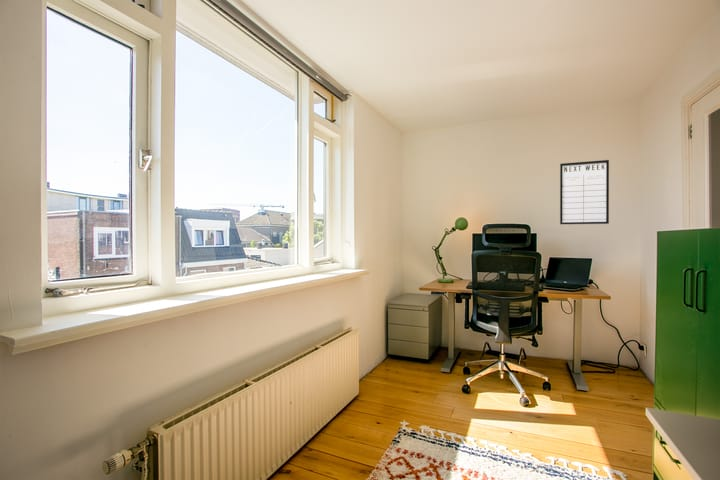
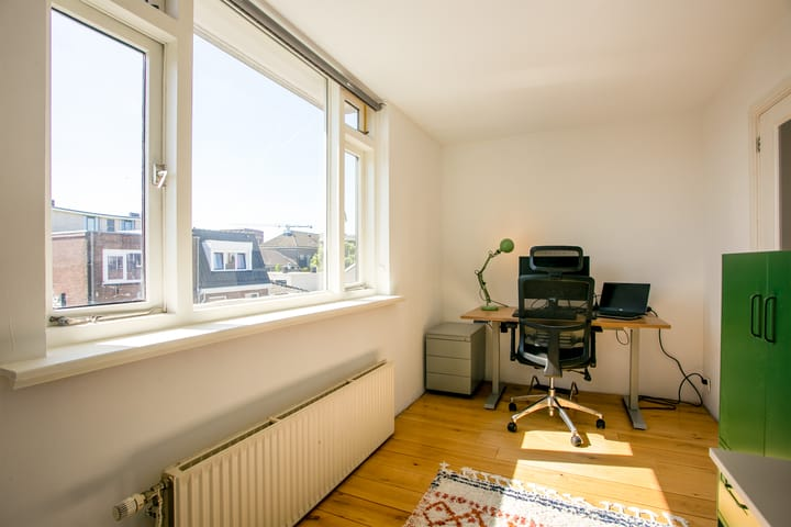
- writing board [559,159,610,225]
